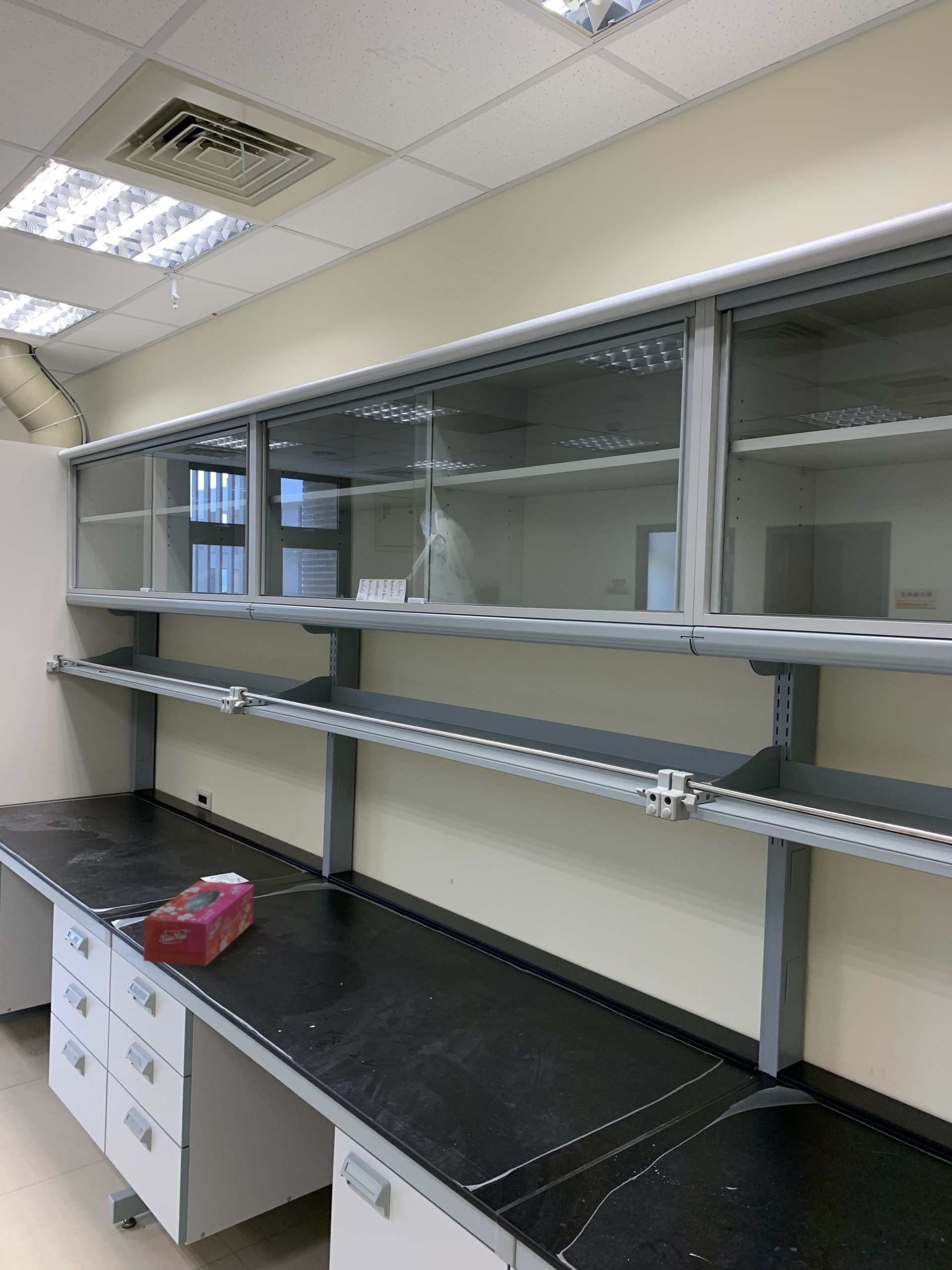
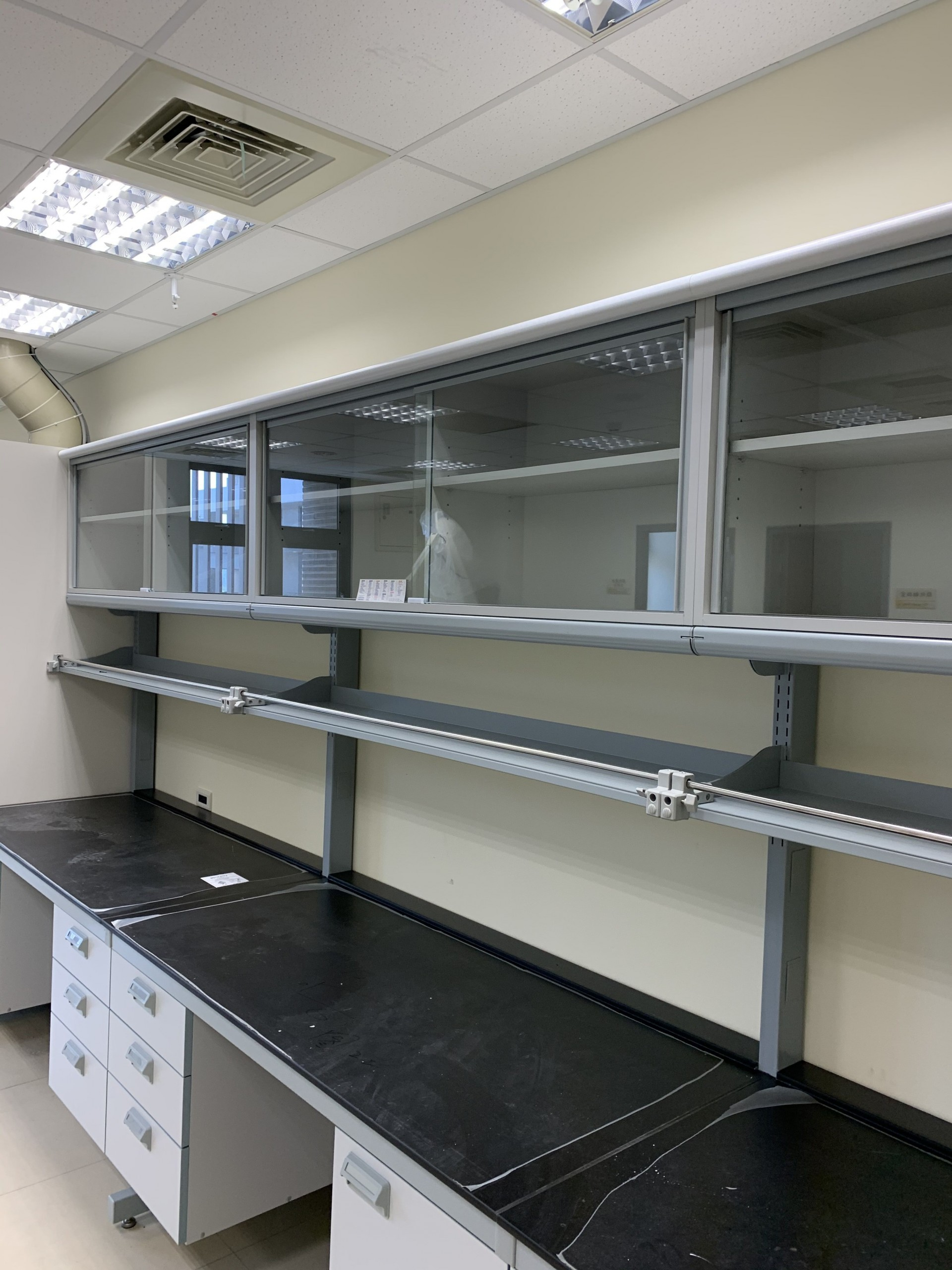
- tissue box [143,881,254,967]
